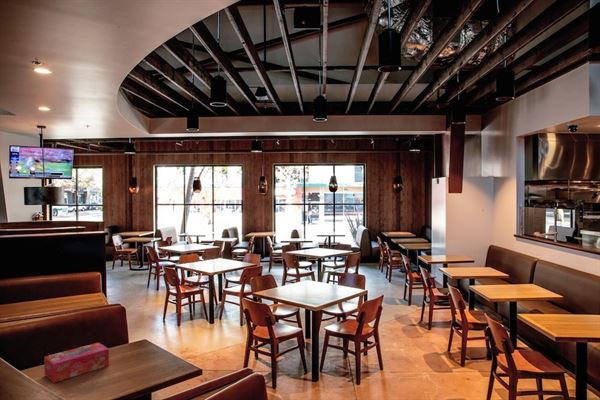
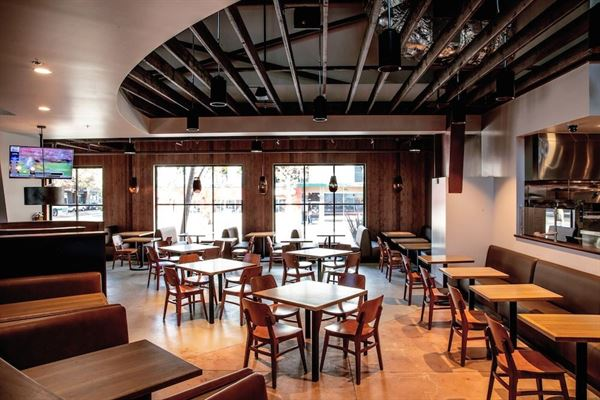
- tissue box [43,342,110,384]
